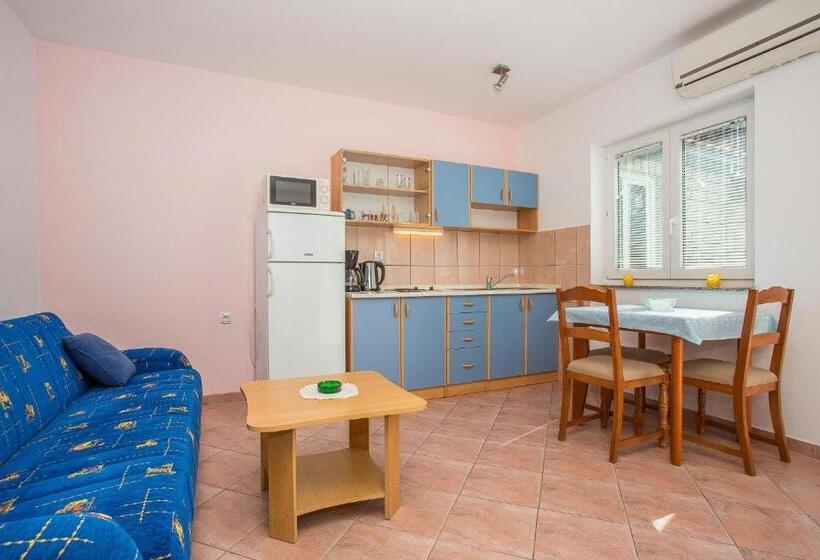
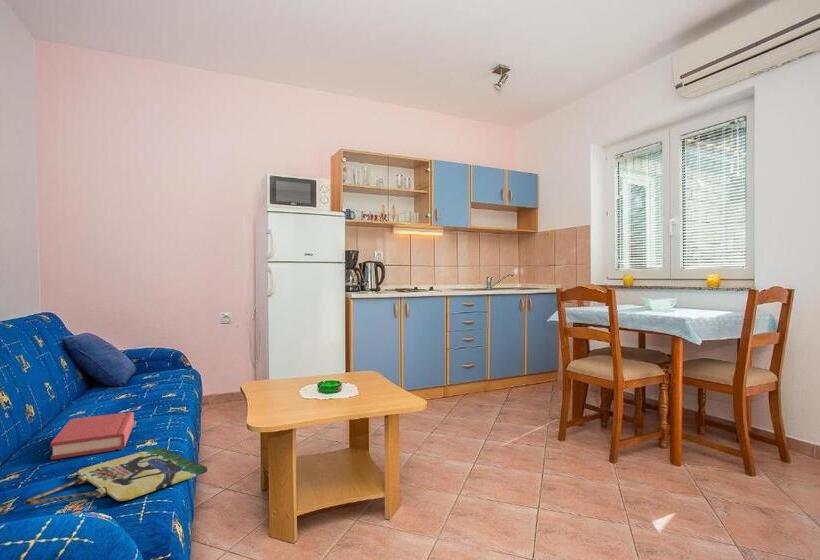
+ hardback book [50,411,135,461]
+ home sign [23,447,209,506]
